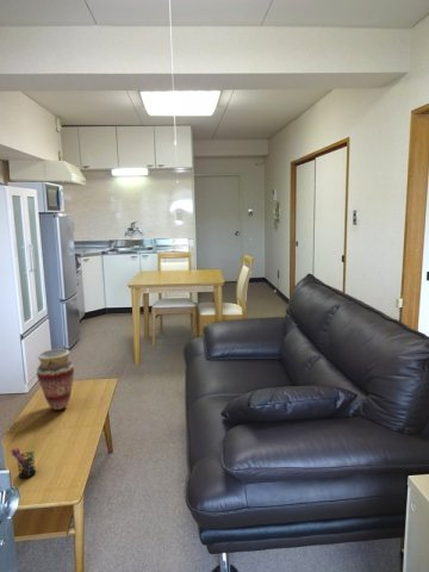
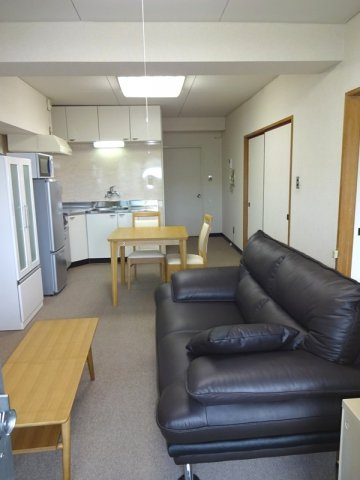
- pen holder [10,441,37,479]
- vase [36,348,75,411]
